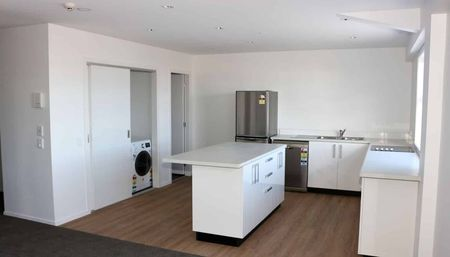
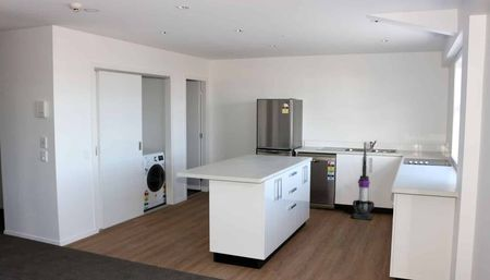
+ vacuum cleaner [351,142,376,221]
